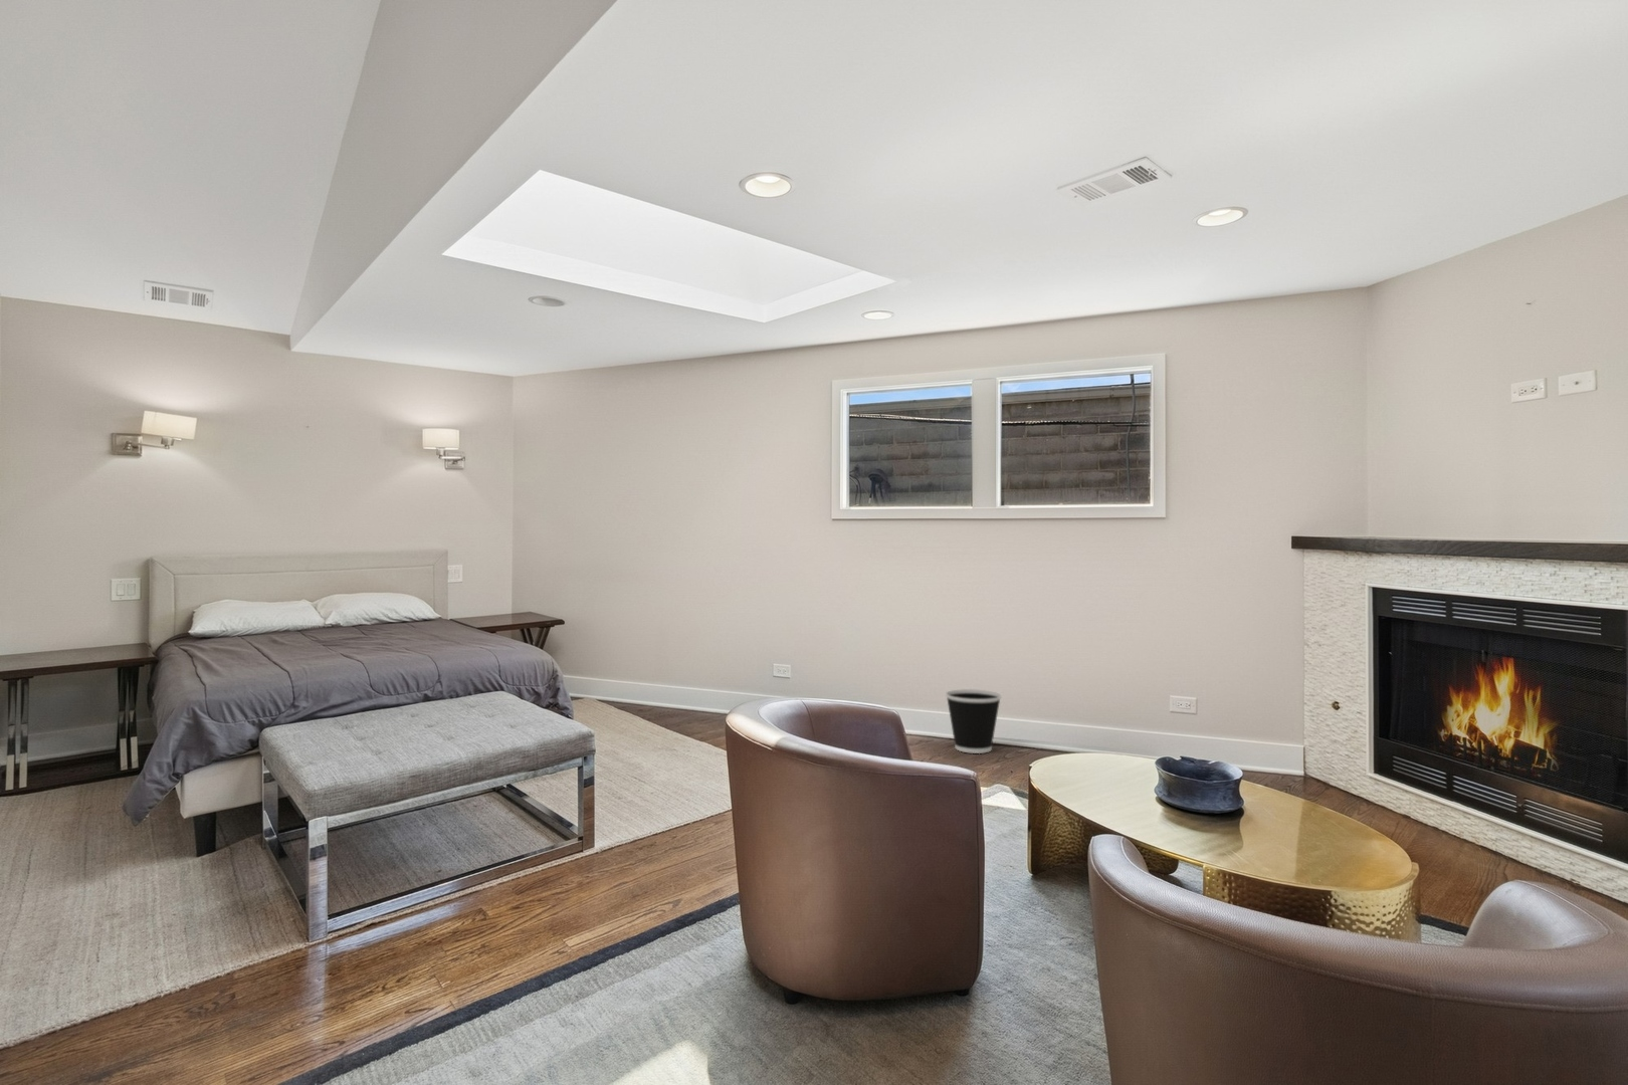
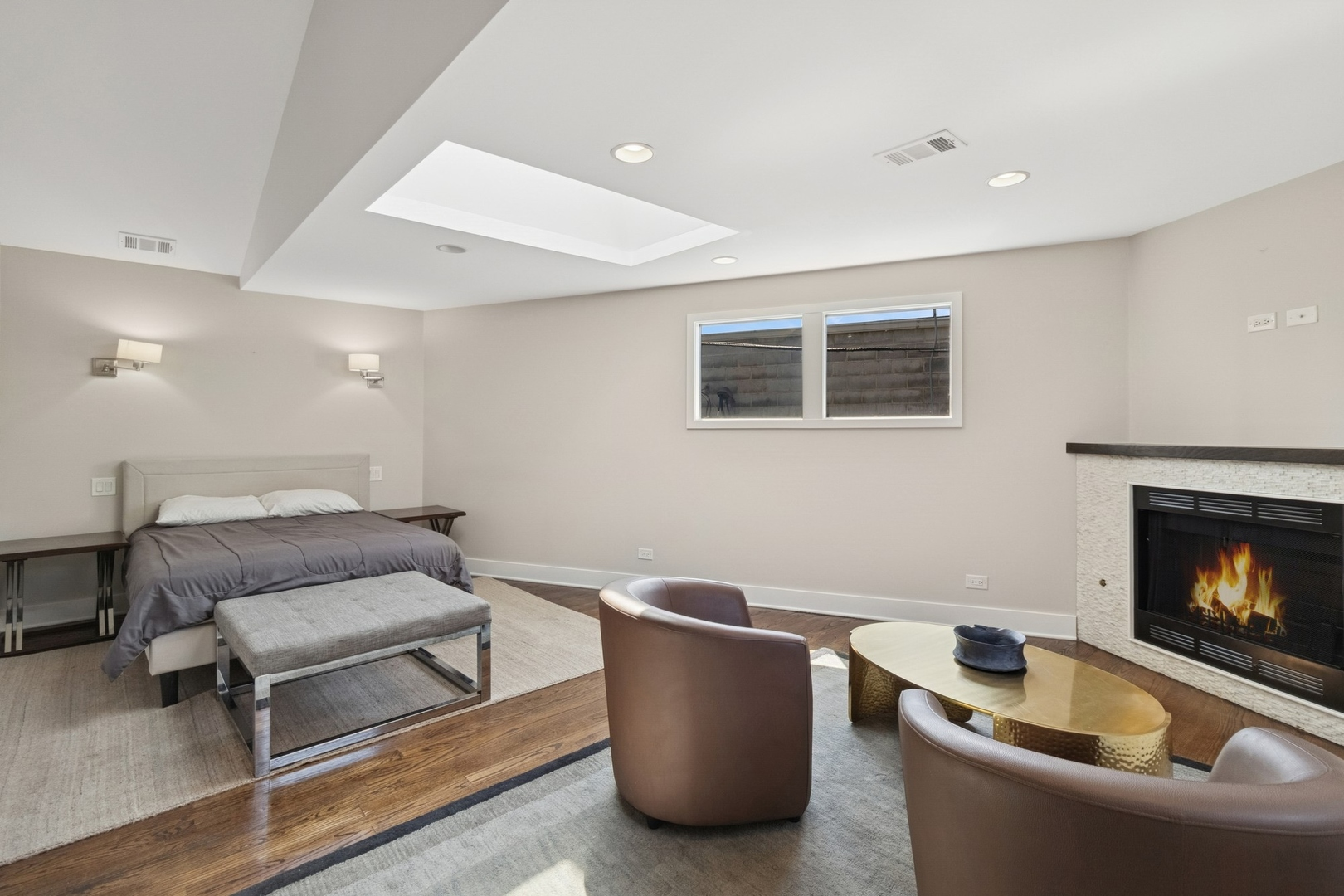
- wastebasket [945,688,1003,754]
